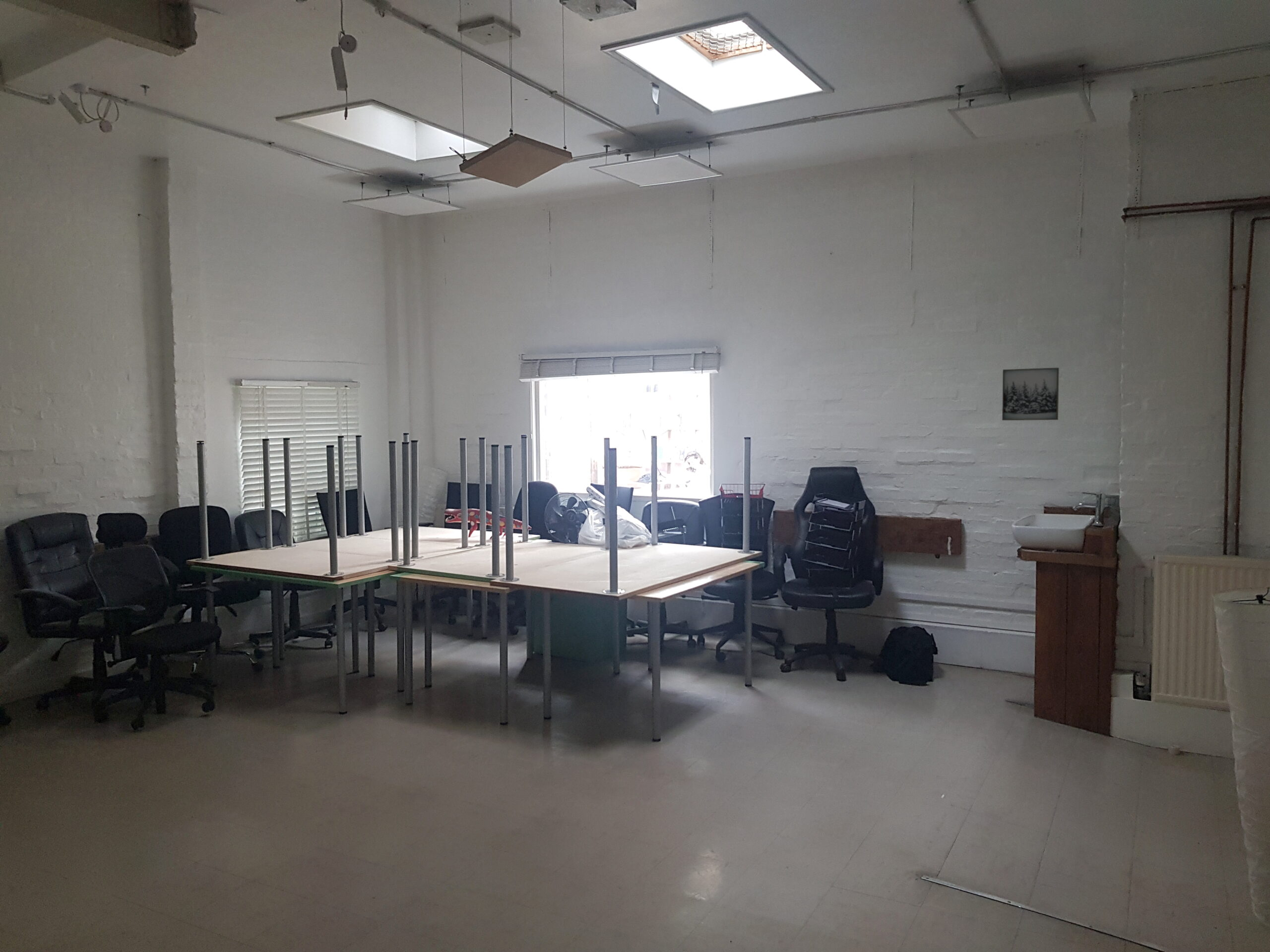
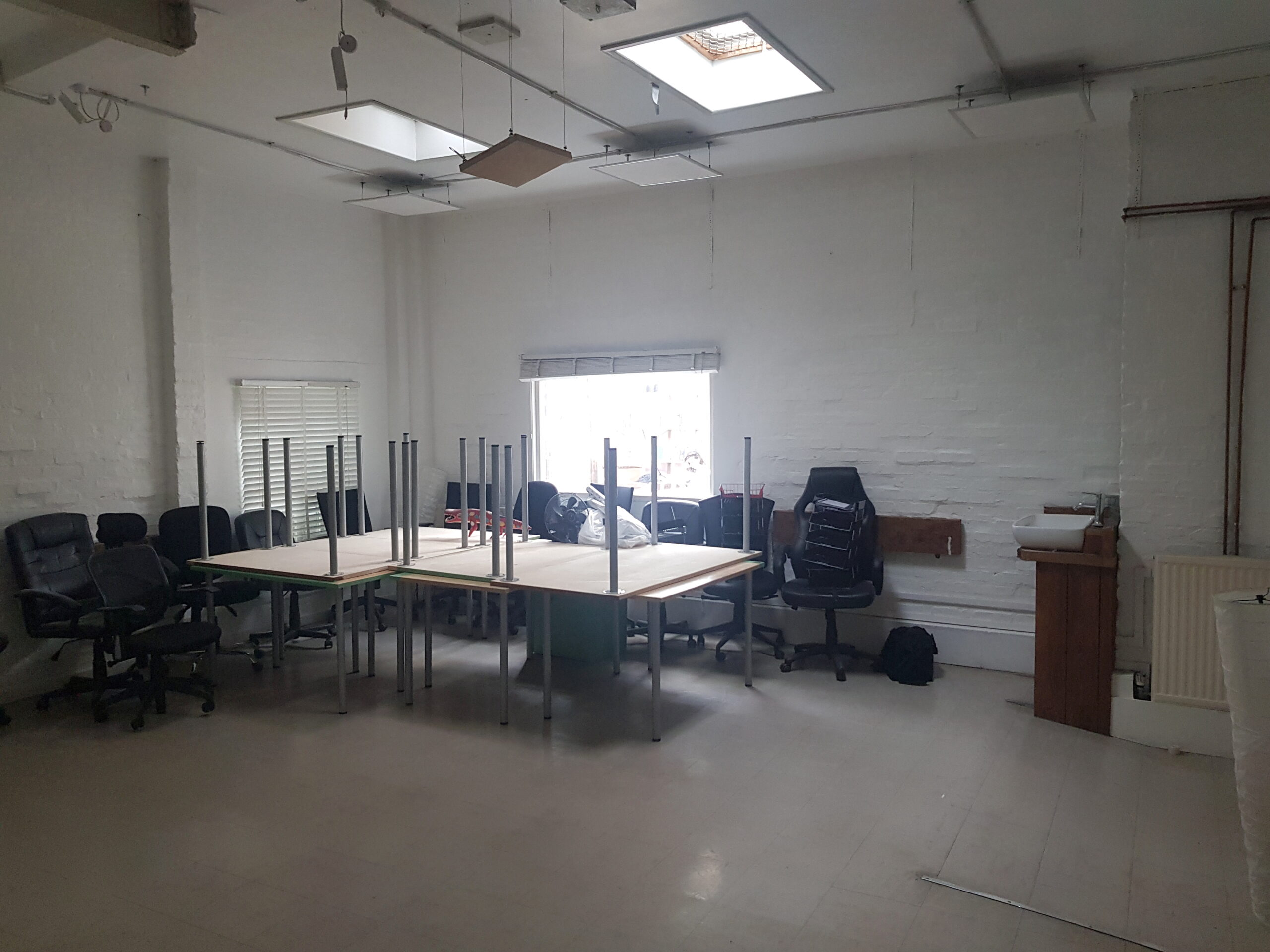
- wall art [1002,367,1060,421]
